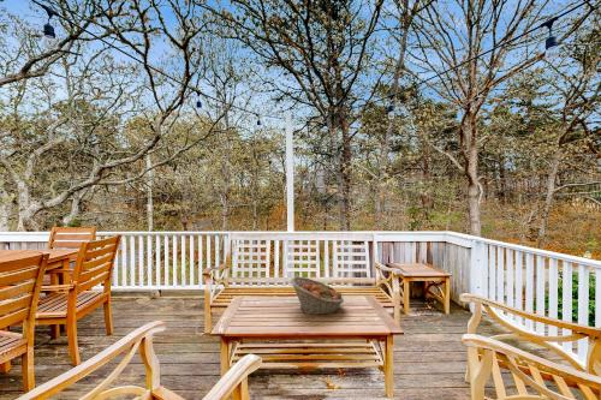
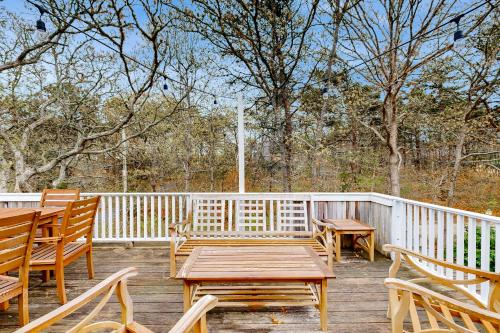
- fruit basket [290,276,345,316]
